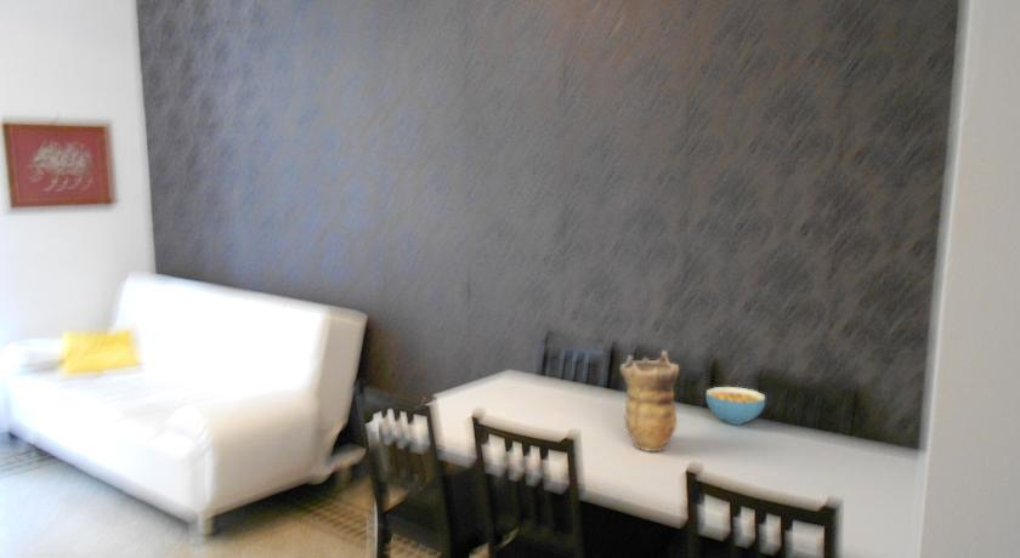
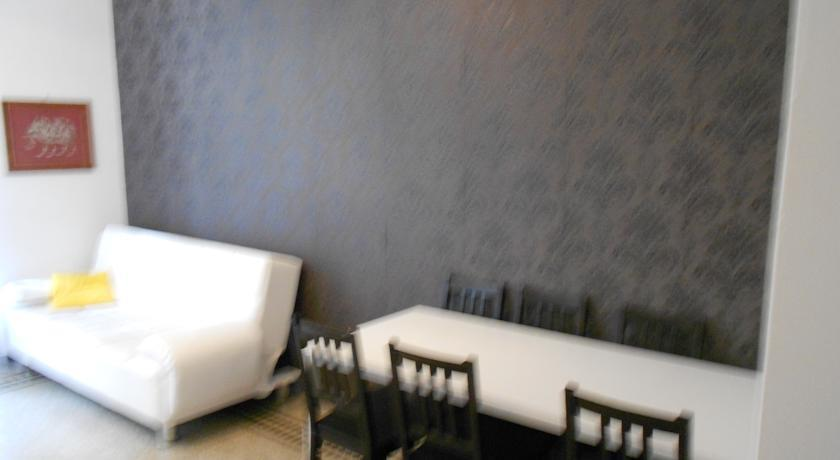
- vase [619,349,680,452]
- cereal bowl [704,386,766,426]
